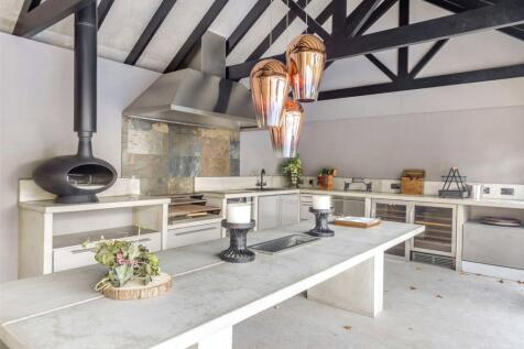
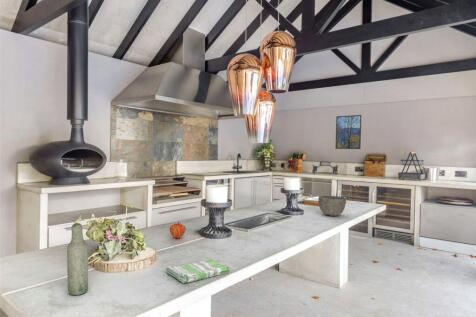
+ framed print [335,114,362,150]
+ fruit [169,221,187,240]
+ bottle [66,222,89,296]
+ bowl [317,195,347,217]
+ dish towel [164,258,231,284]
